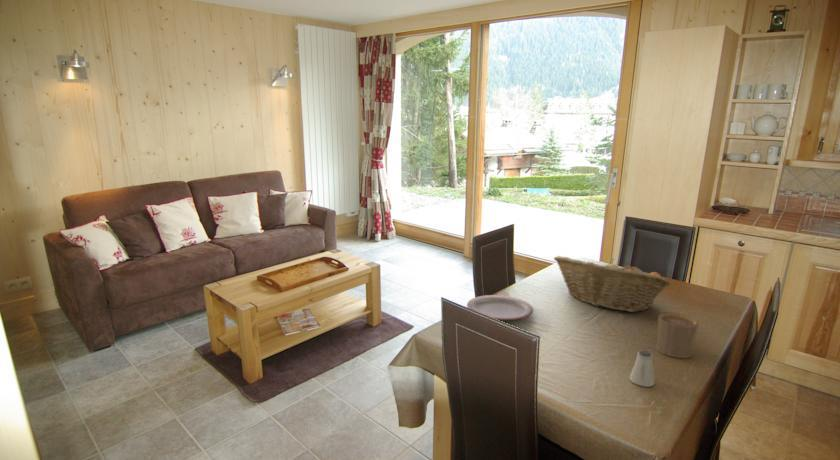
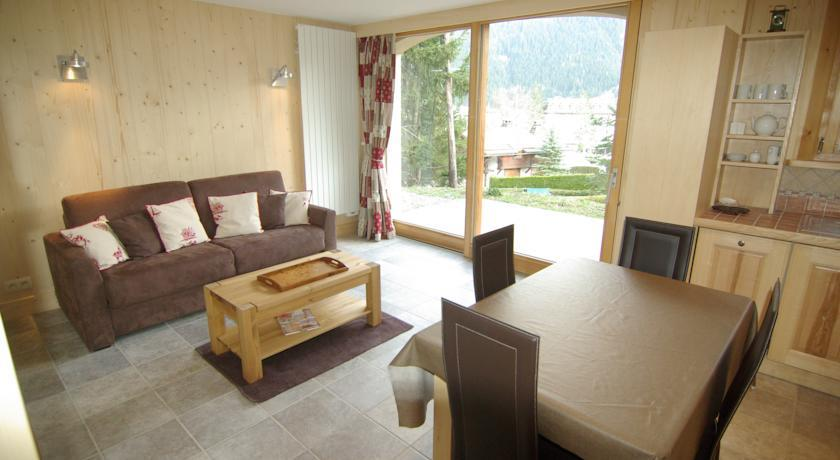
- fruit basket [553,255,672,313]
- plate [466,294,534,321]
- cup [655,312,699,359]
- saltshaker [628,349,655,388]
